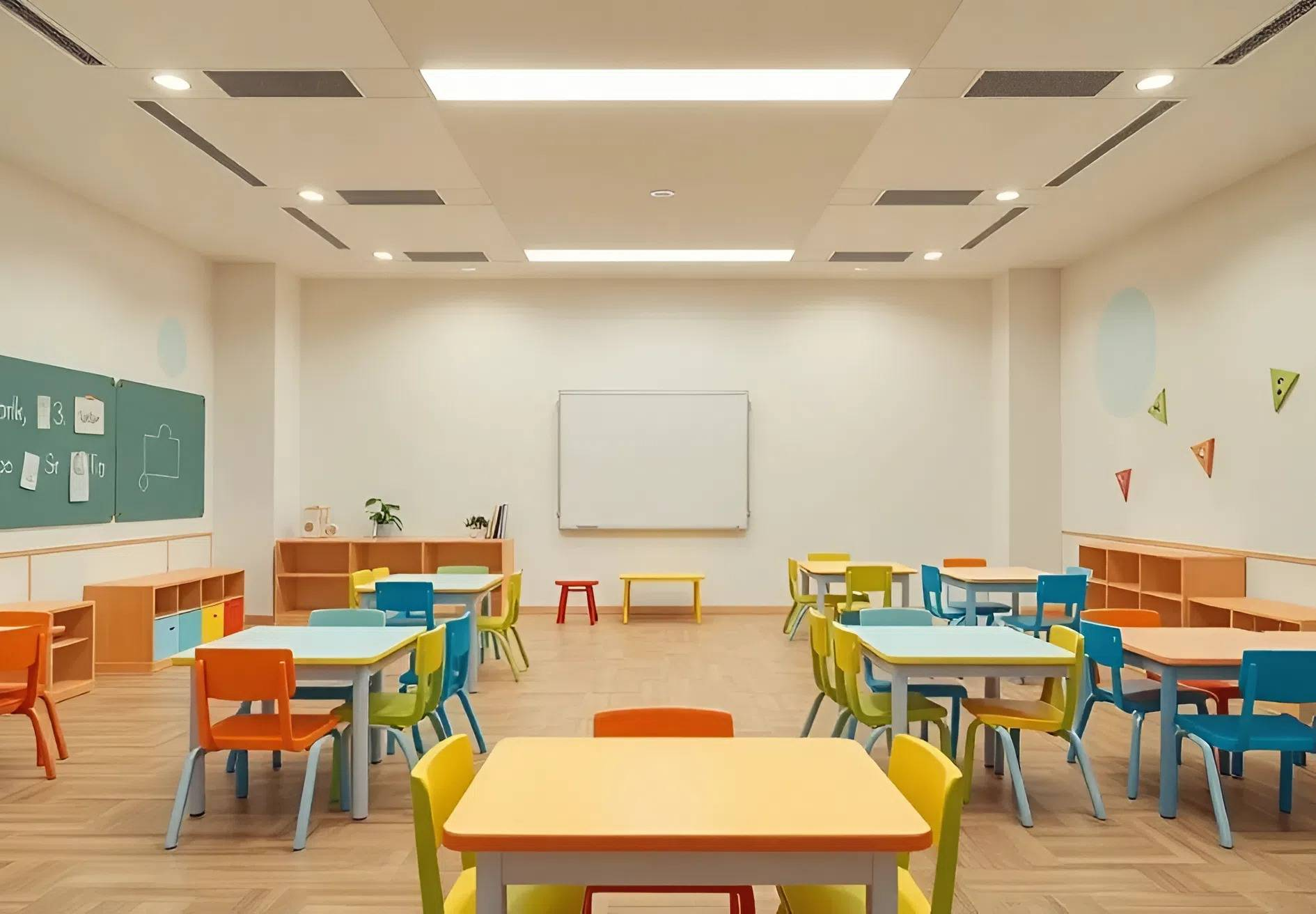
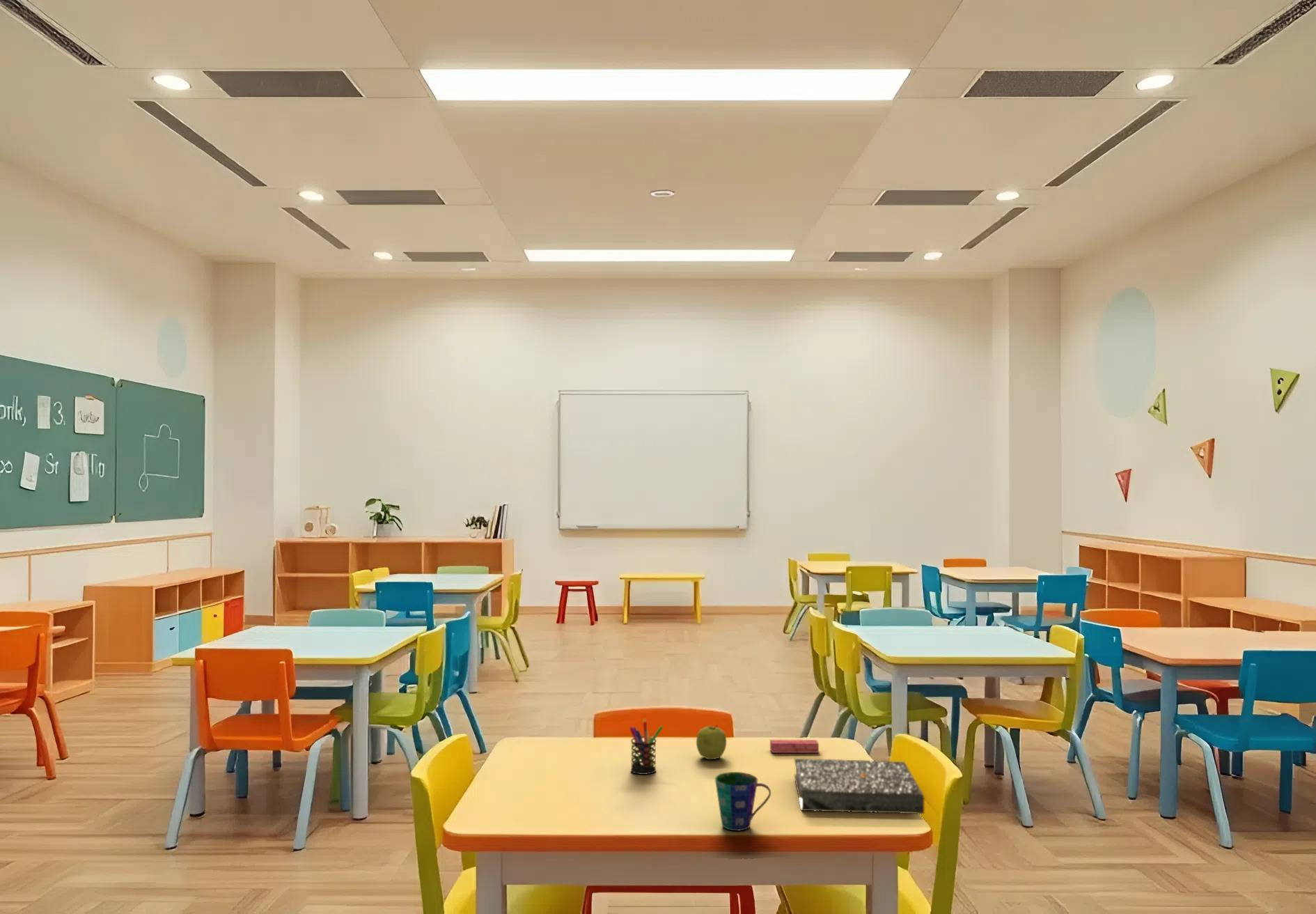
+ pen holder [629,718,664,775]
+ book [794,758,925,814]
+ eraser [769,739,820,754]
+ fruit [696,725,727,760]
+ cup [714,771,771,832]
